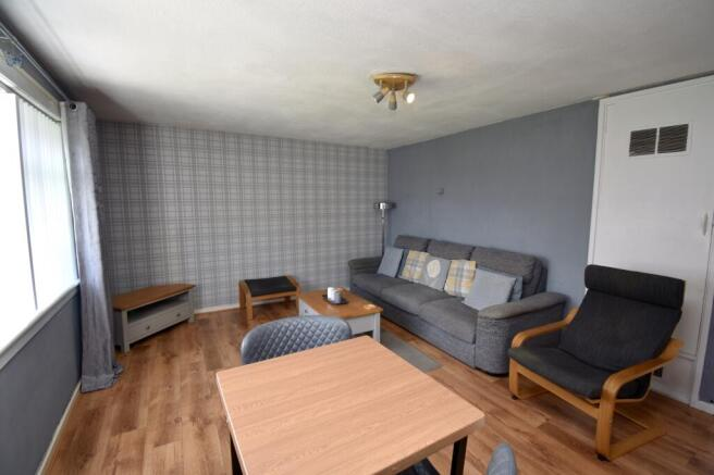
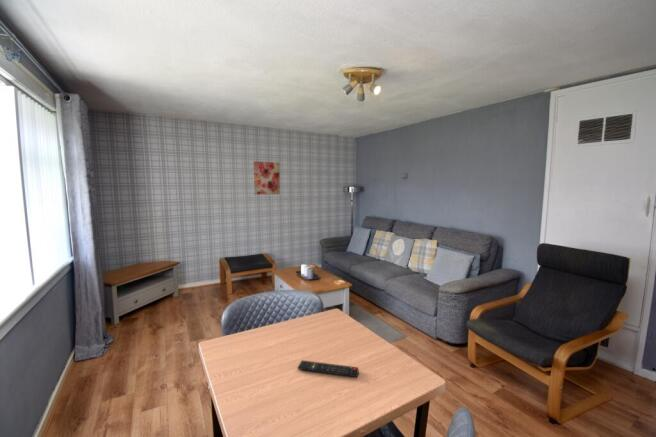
+ wall art [253,160,281,195]
+ remote control [297,359,359,378]
